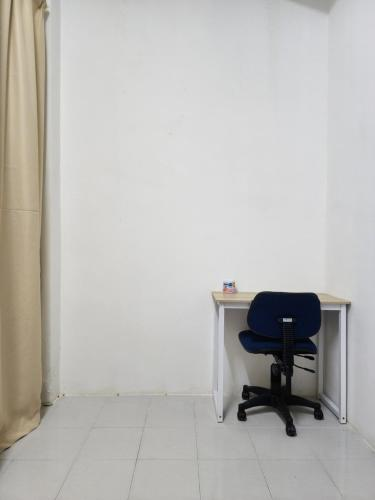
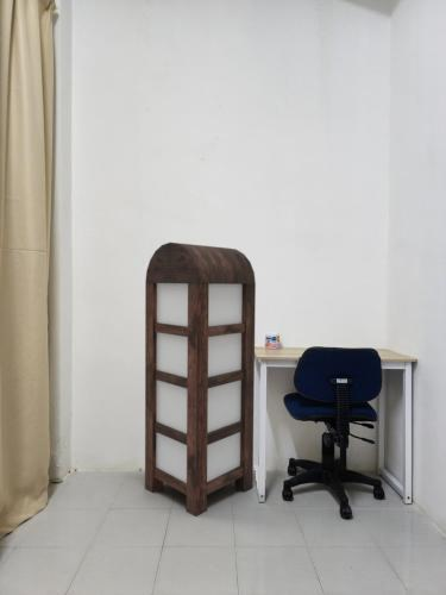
+ bookshelf [144,242,257,518]
